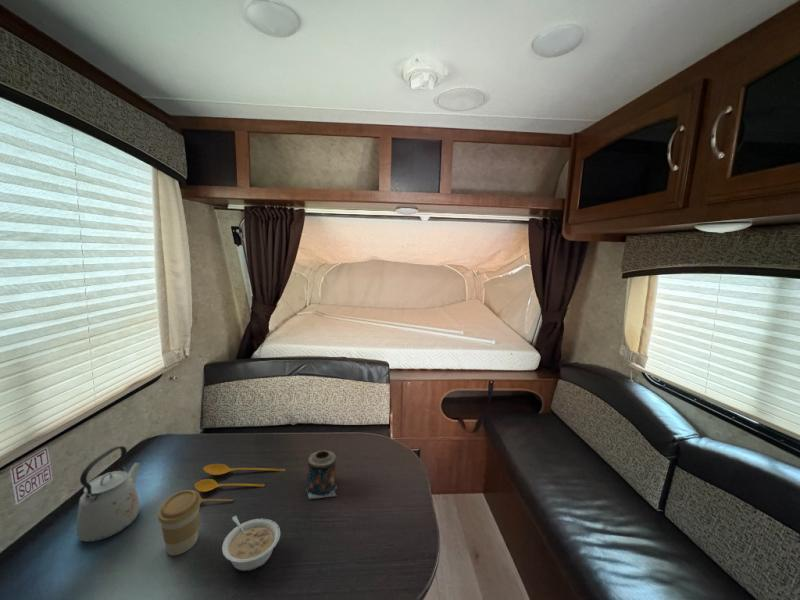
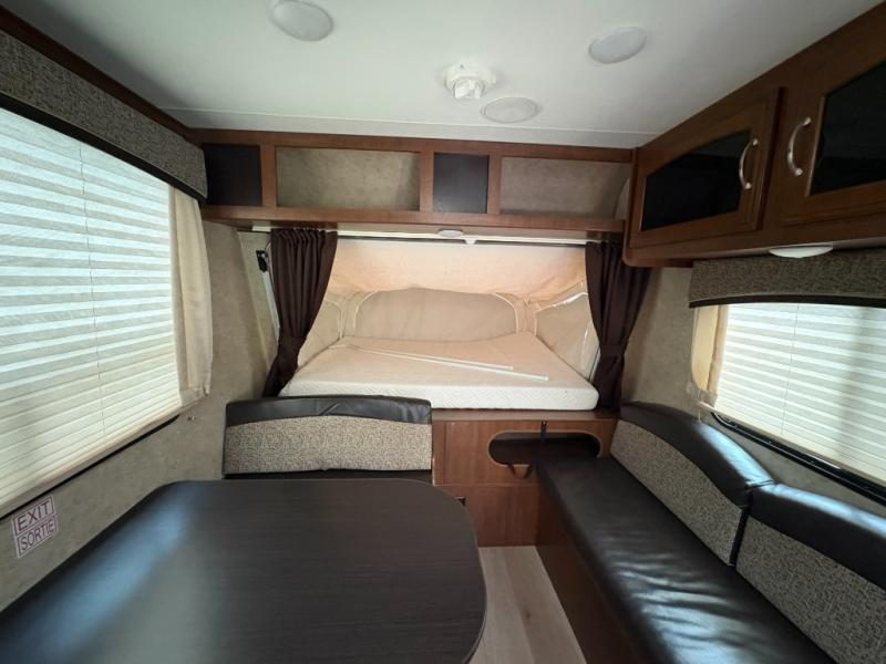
- coffee cup [157,489,202,556]
- kettle [76,445,142,543]
- legume [221,515,281,572]
- spoon [194,463,286,503]
- candle [305,449,338,500]
